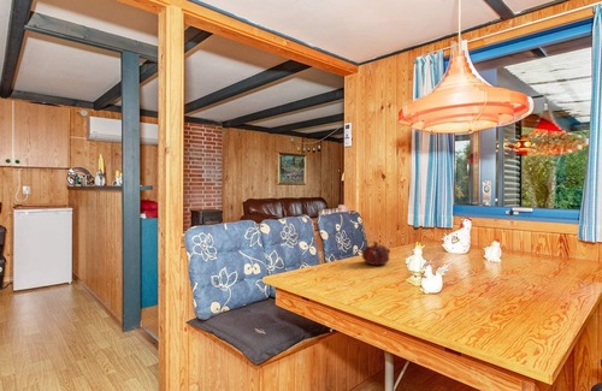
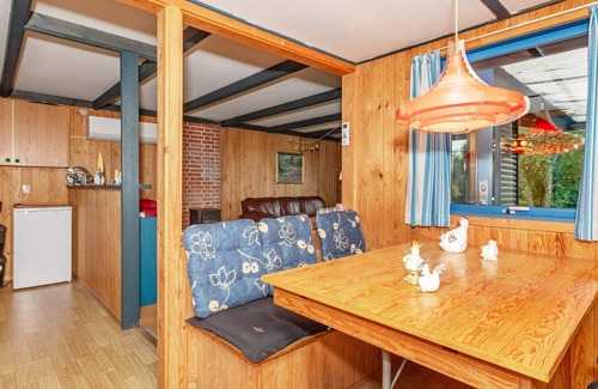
- teapot [359,241,391,266]
